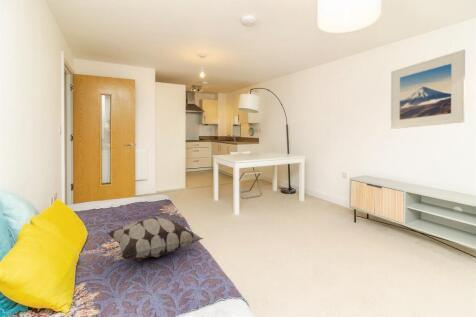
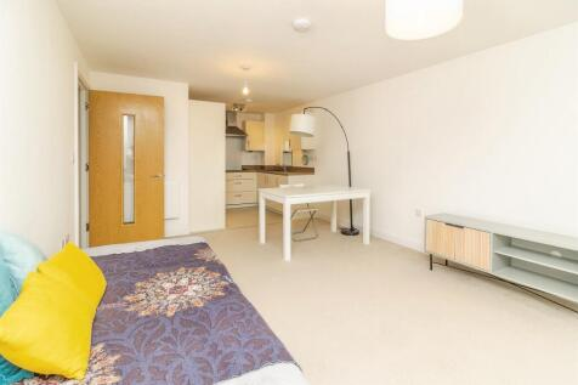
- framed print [390,49,466,130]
- decorative pillow [107,216,205,260]
